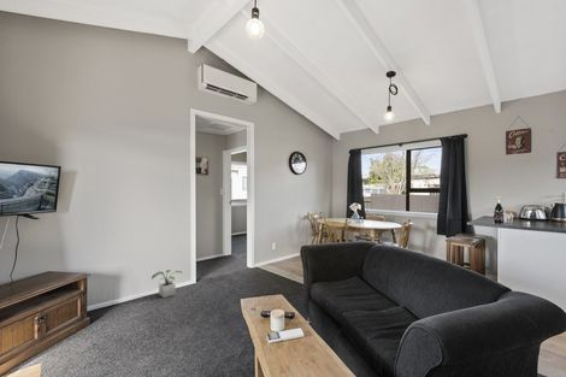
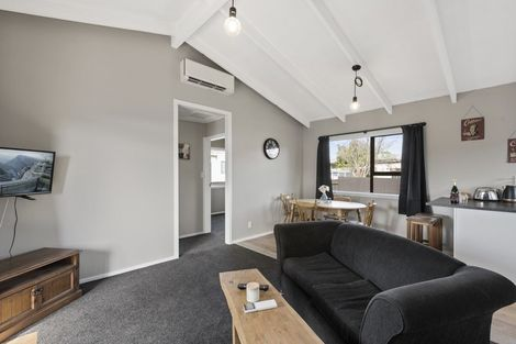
- potted plant [151,269,184,299]
